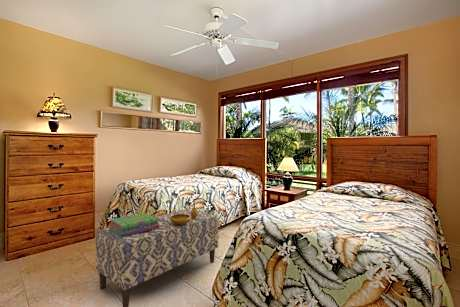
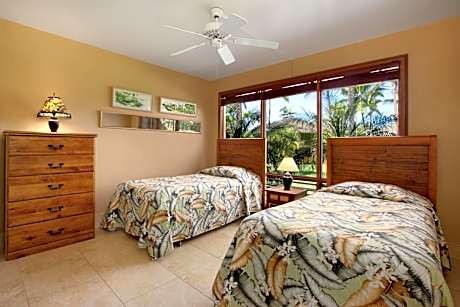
- decorative bowl [170,199,198,226]
- stack of books [108,212,159,237]
- bench [95,208,220,307]
